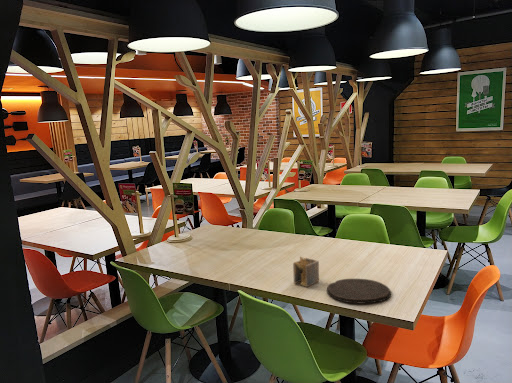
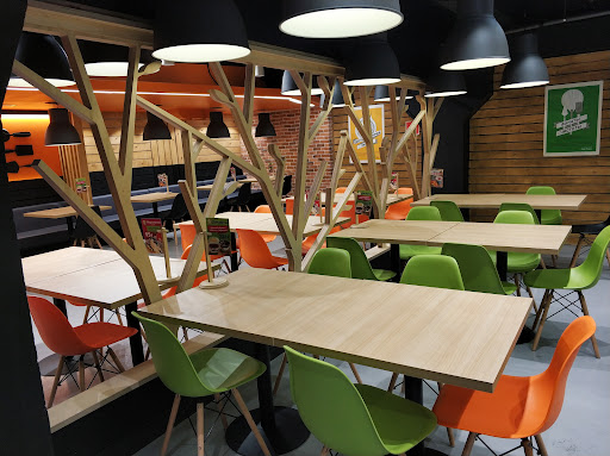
- napkin holder [292,255,320,288]
- plate [326,278,392,305]
